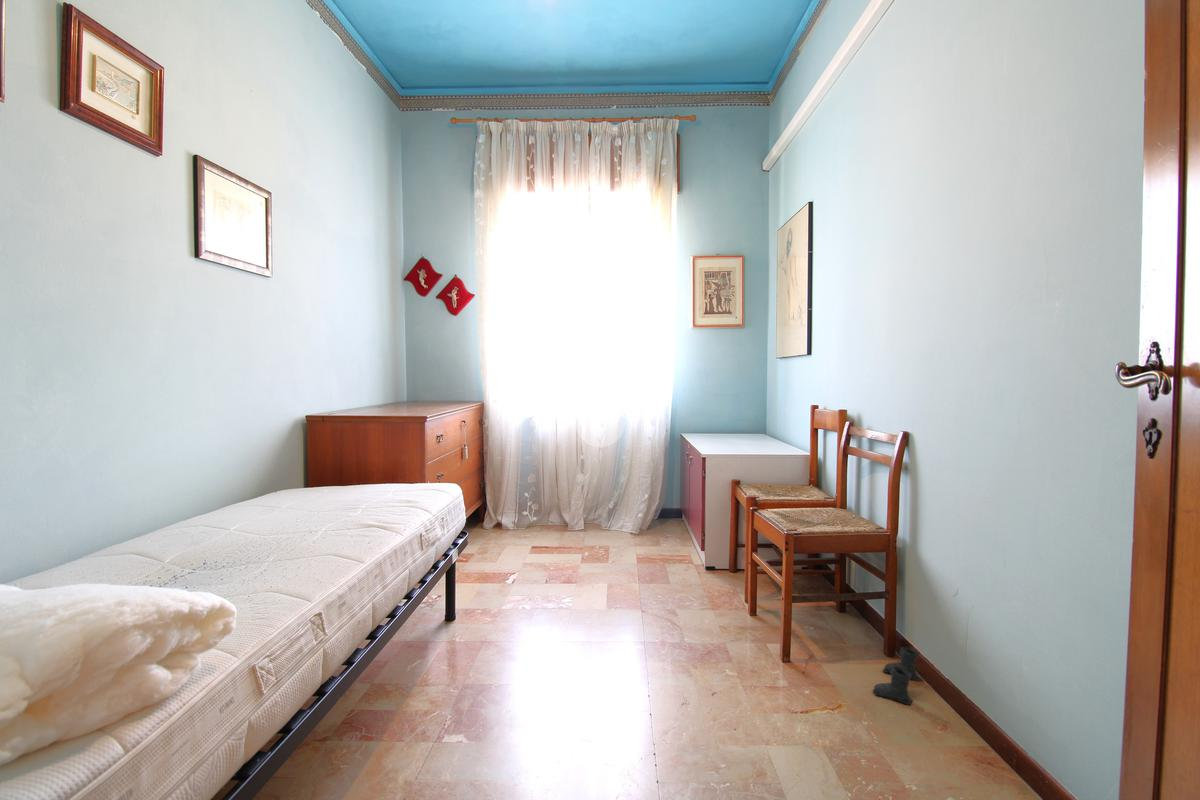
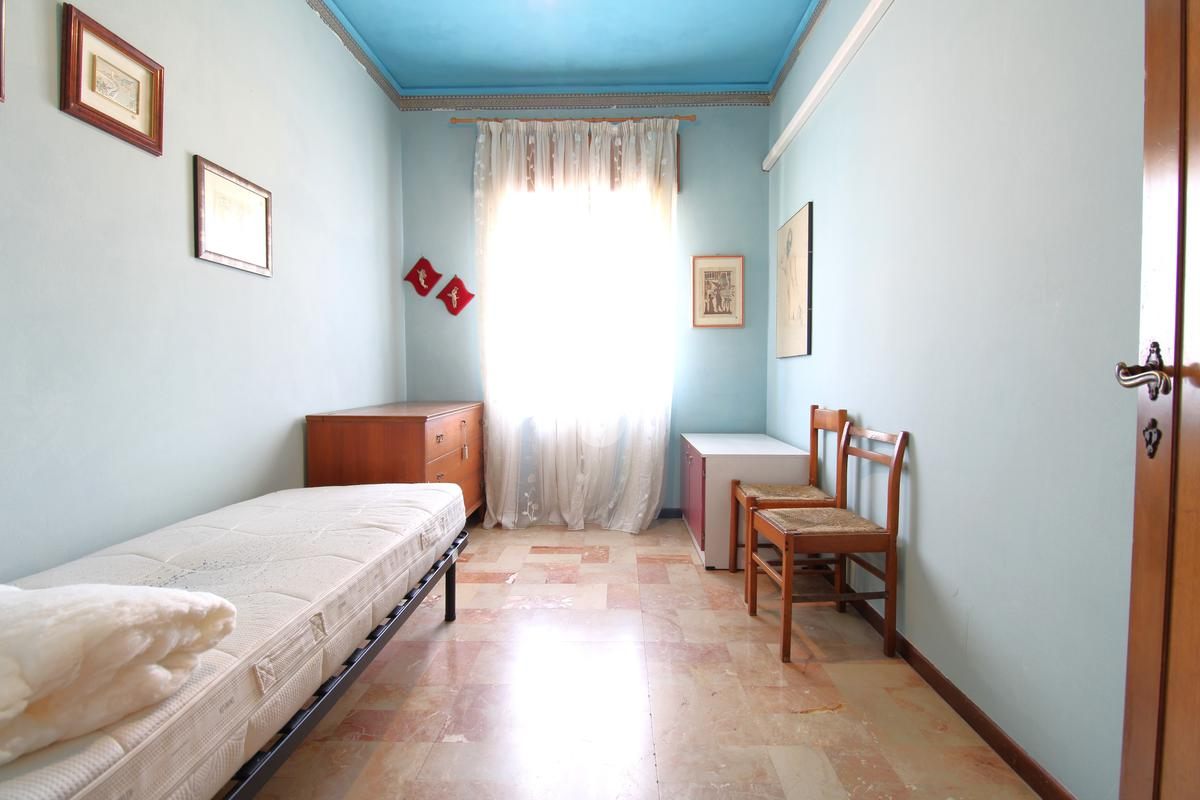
- boots [871,646,926,706]
